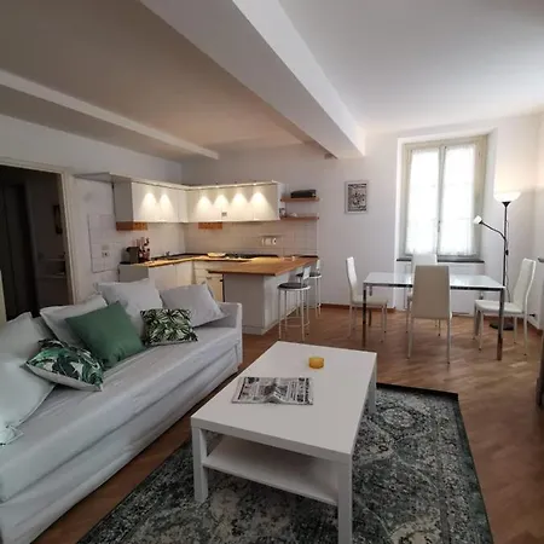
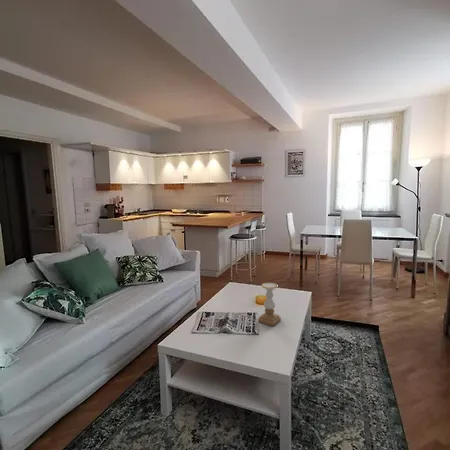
+ candle holder [257,282,282,327]
